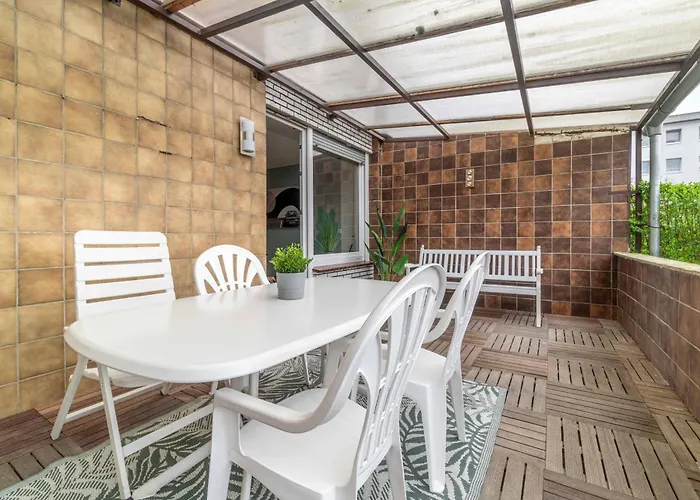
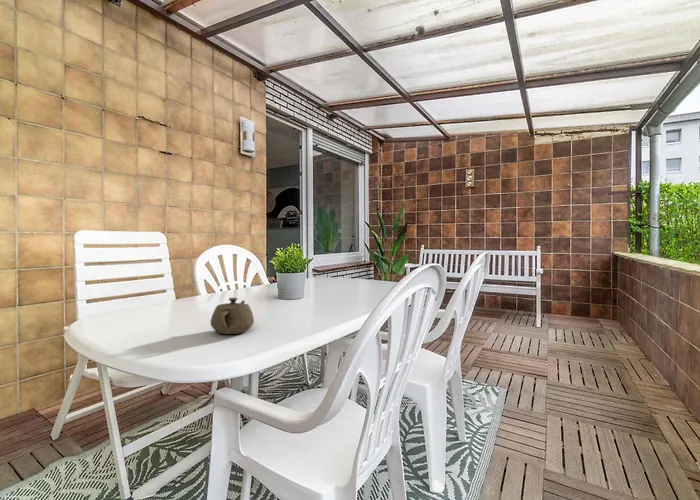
+ teapot [209,297,255,335]
